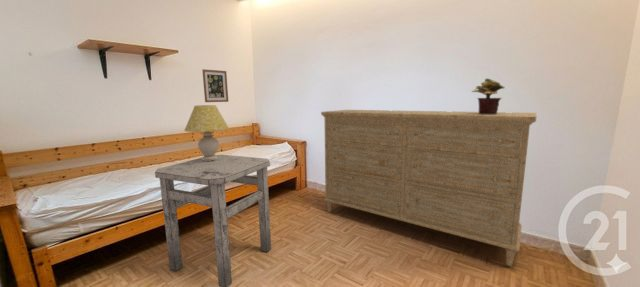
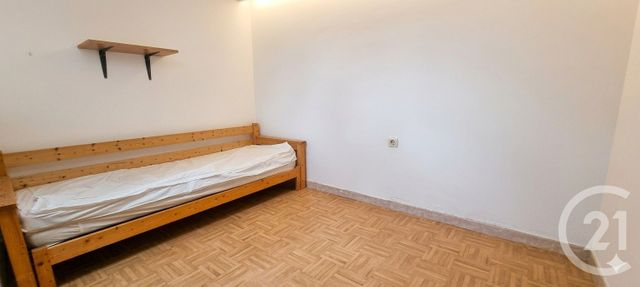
- side table [154,154,272,287]
- table lamp [183,104,230,161]
- dresser [320,109,537,267]
- wall art [201,68,229,103]
- potted plant [471,77,506,114]
